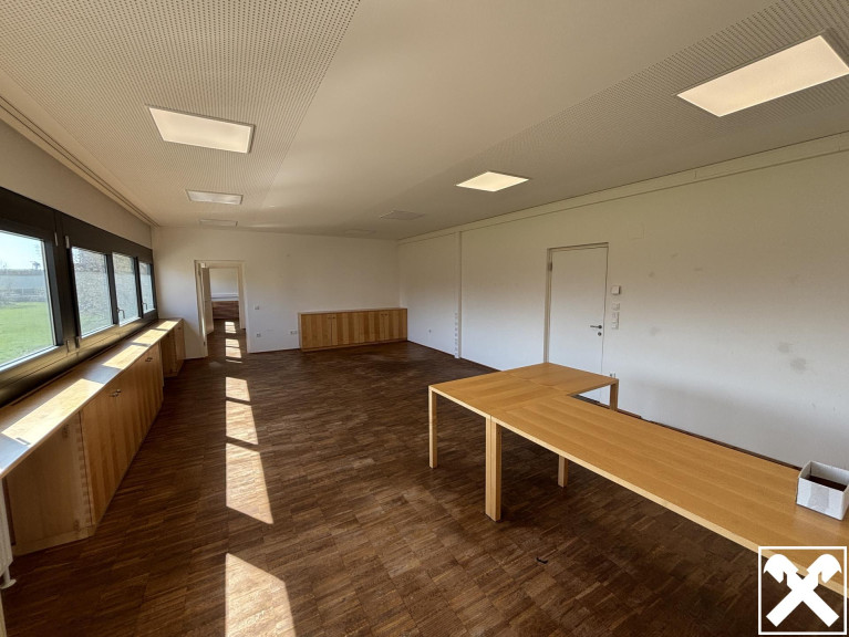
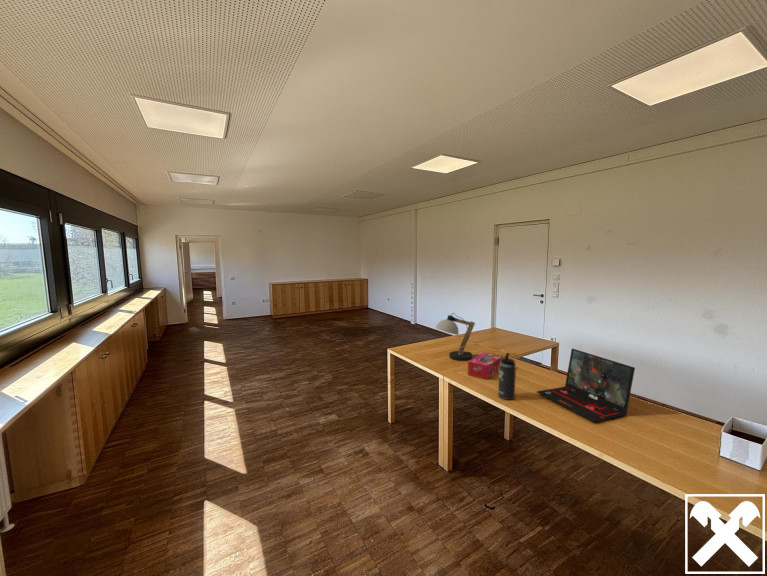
+ laptop [536,347,636,423]
+ desk lamp [434,312,476,362]
+ tissue box [467,351,504,380]
+ thermos bottle [497,352,517,401]
